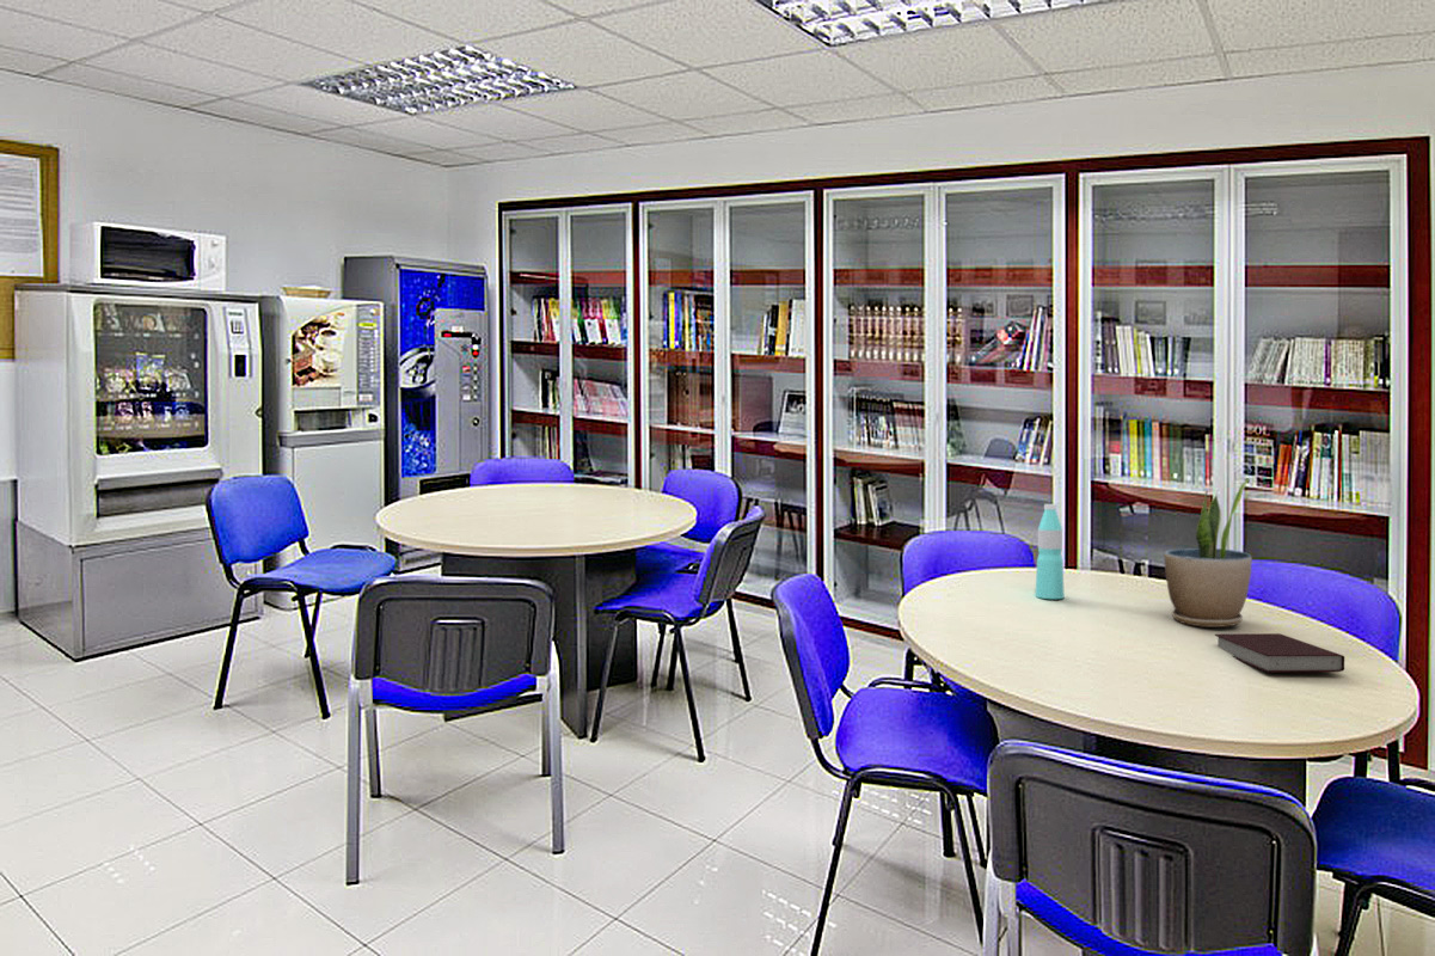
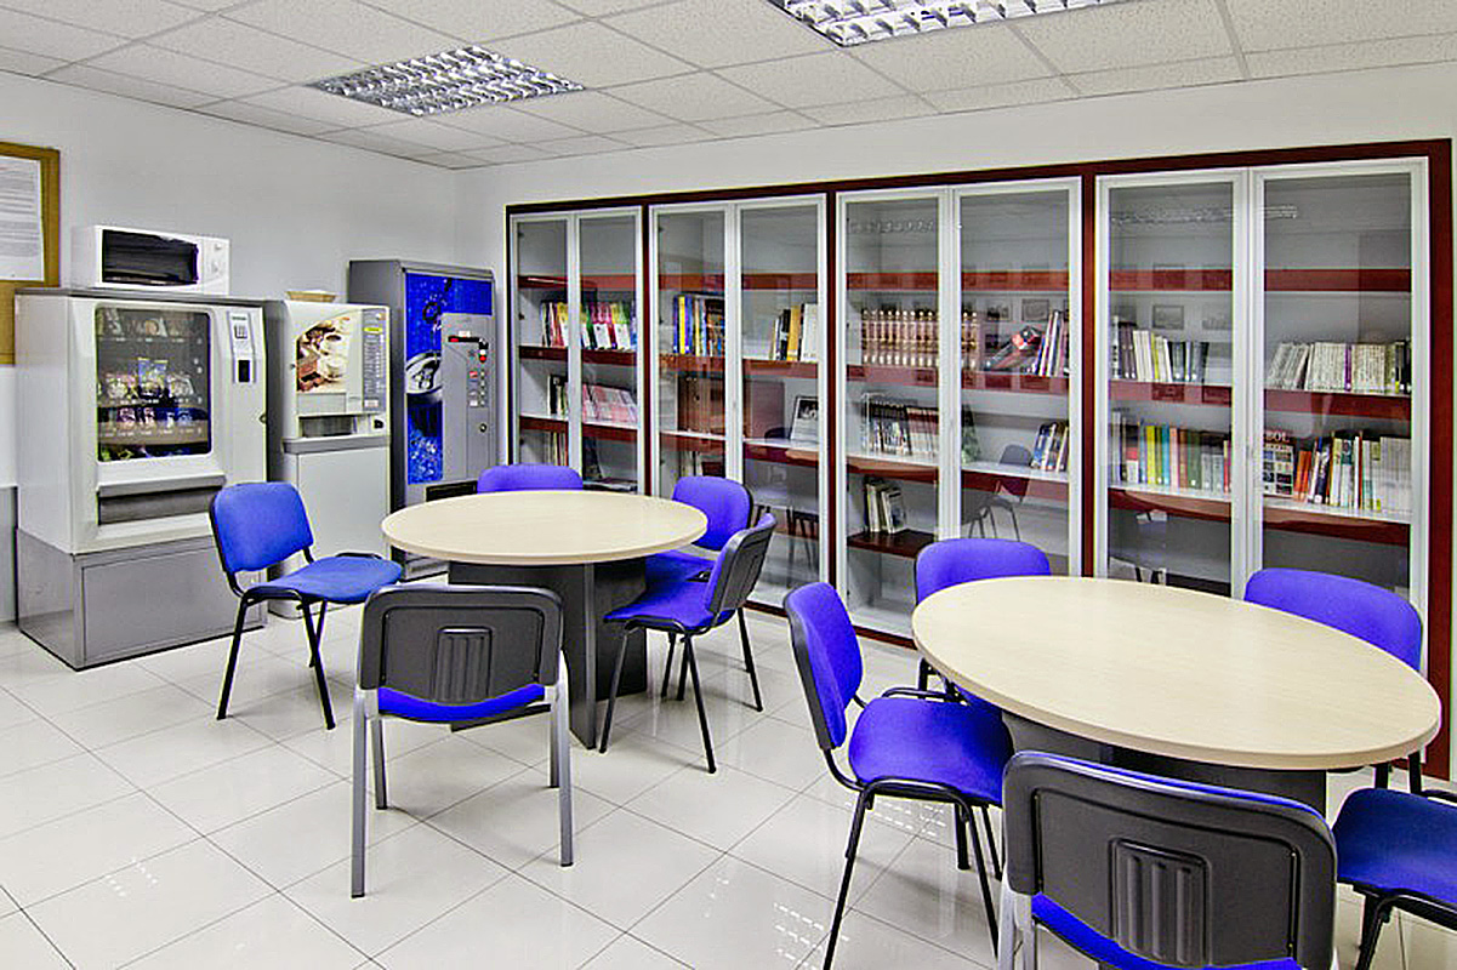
- book [1214,632,1345,673]
- potted plant [1163,478,1253,629]
- water bottle [1034,503,1066,600]
